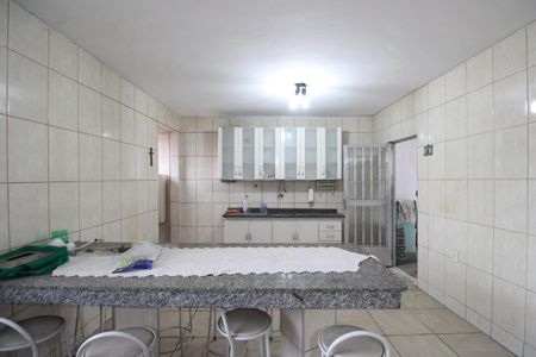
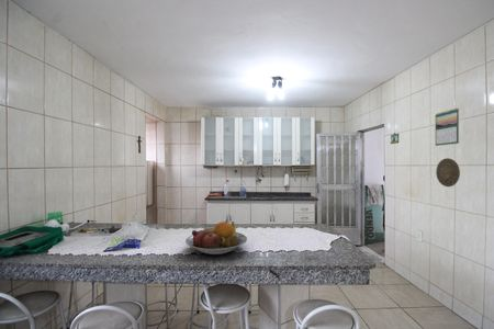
+ calendar [435,107,460,147]
+ fruit bowl [184,219,248,256]
+ decorative plate [435,157,461,188]
